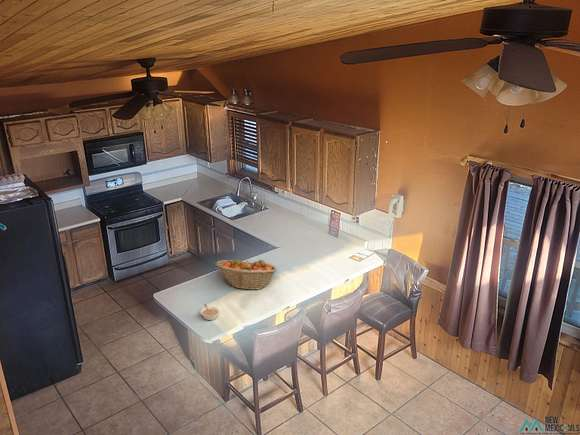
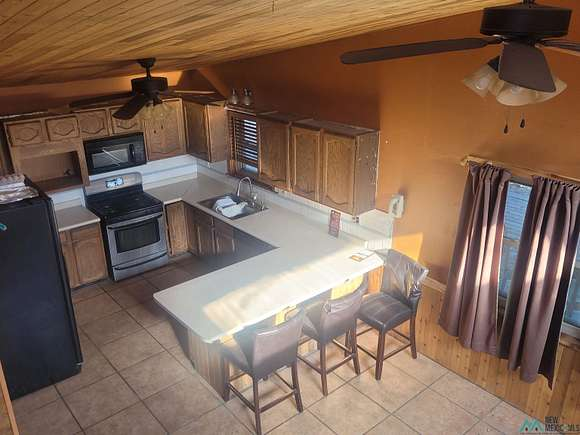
- legume [199,303,220,321]
- fruit basket [214,258,278,291]
